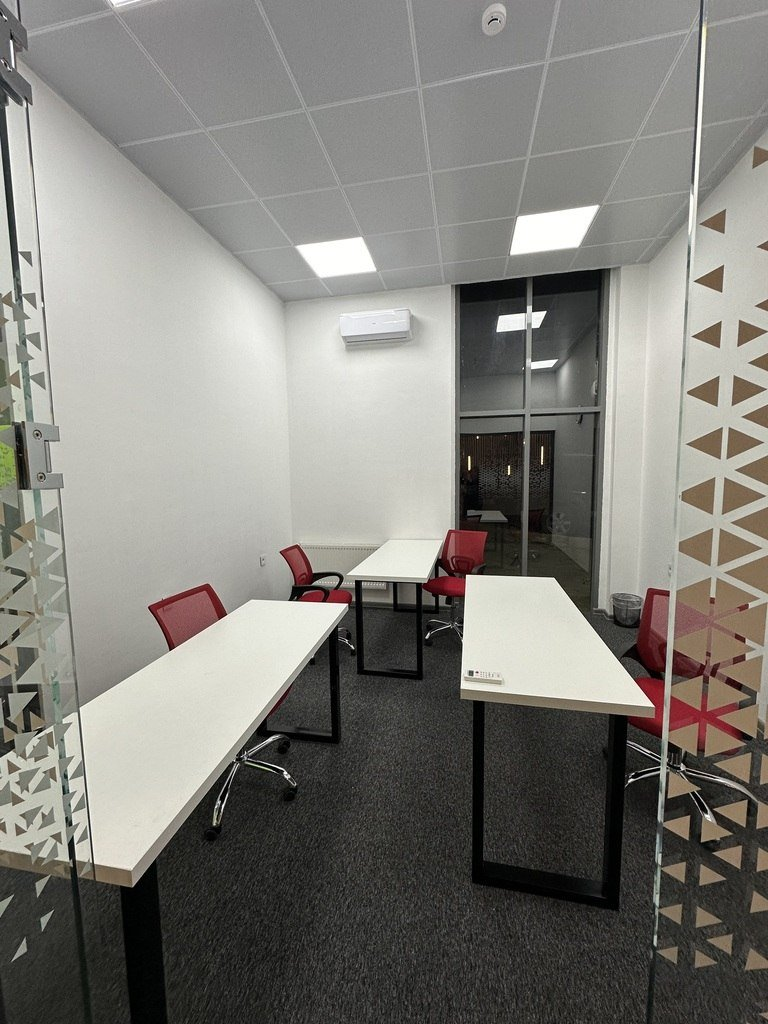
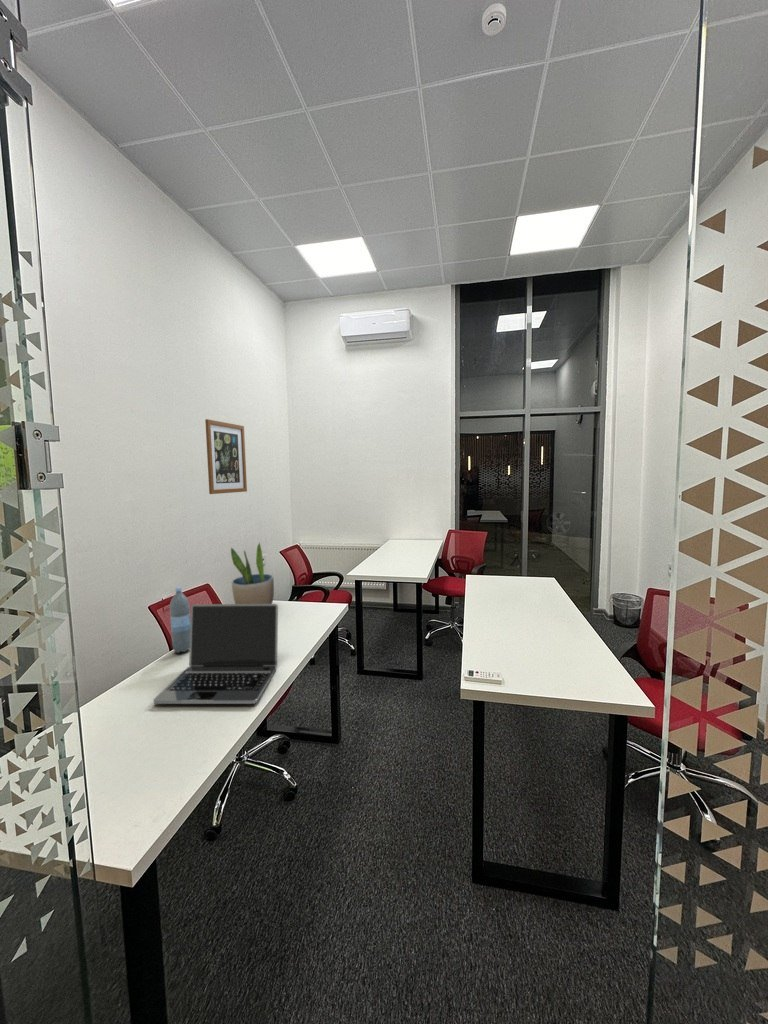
+ wall art [204,418,248,495]
+ laptop [152,603,279,705]
+ potted plant [230,542,275,604]
+ water bottle [169,586,191,654]
